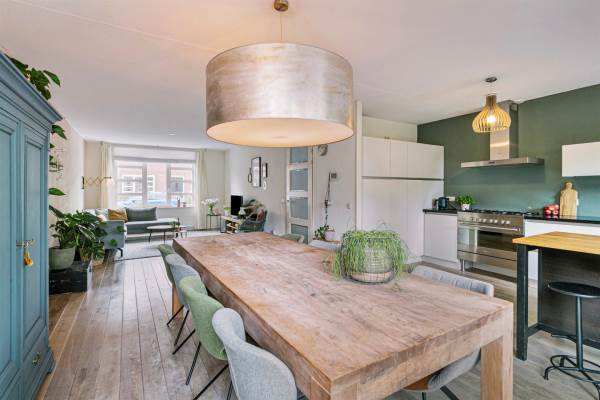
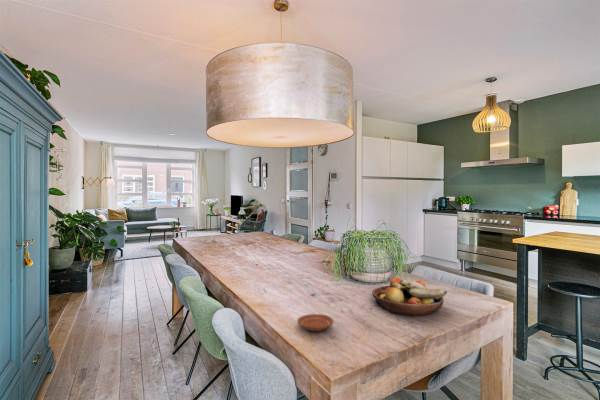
+ plate [296,313,334,332]
+ fruit bowl [371,277,448,317]
